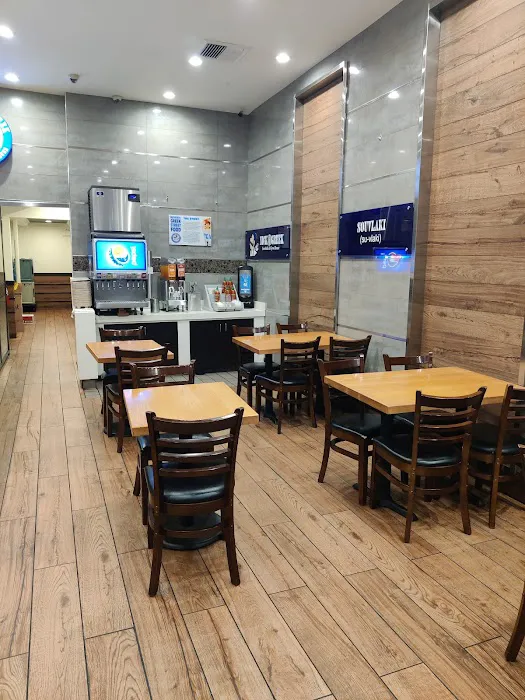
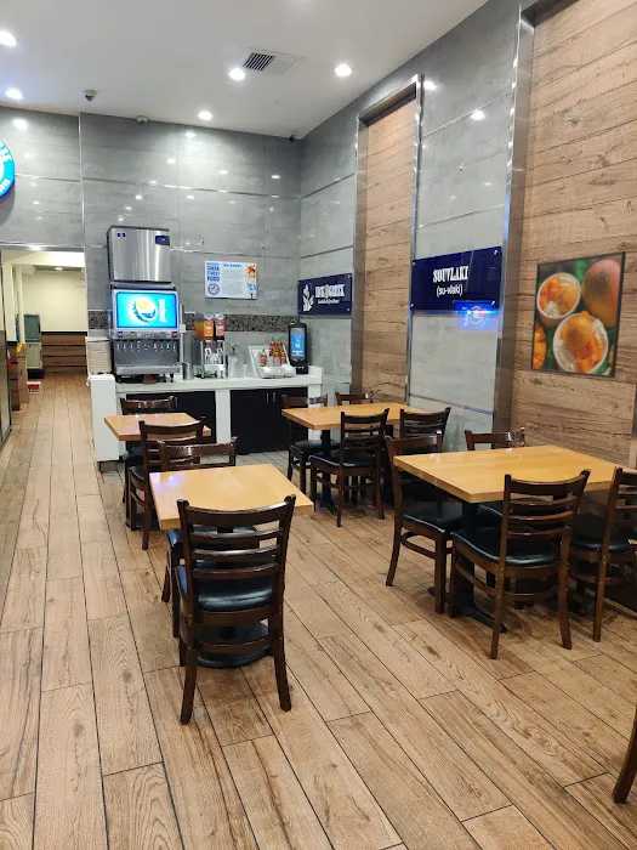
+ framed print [529,250,627,379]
